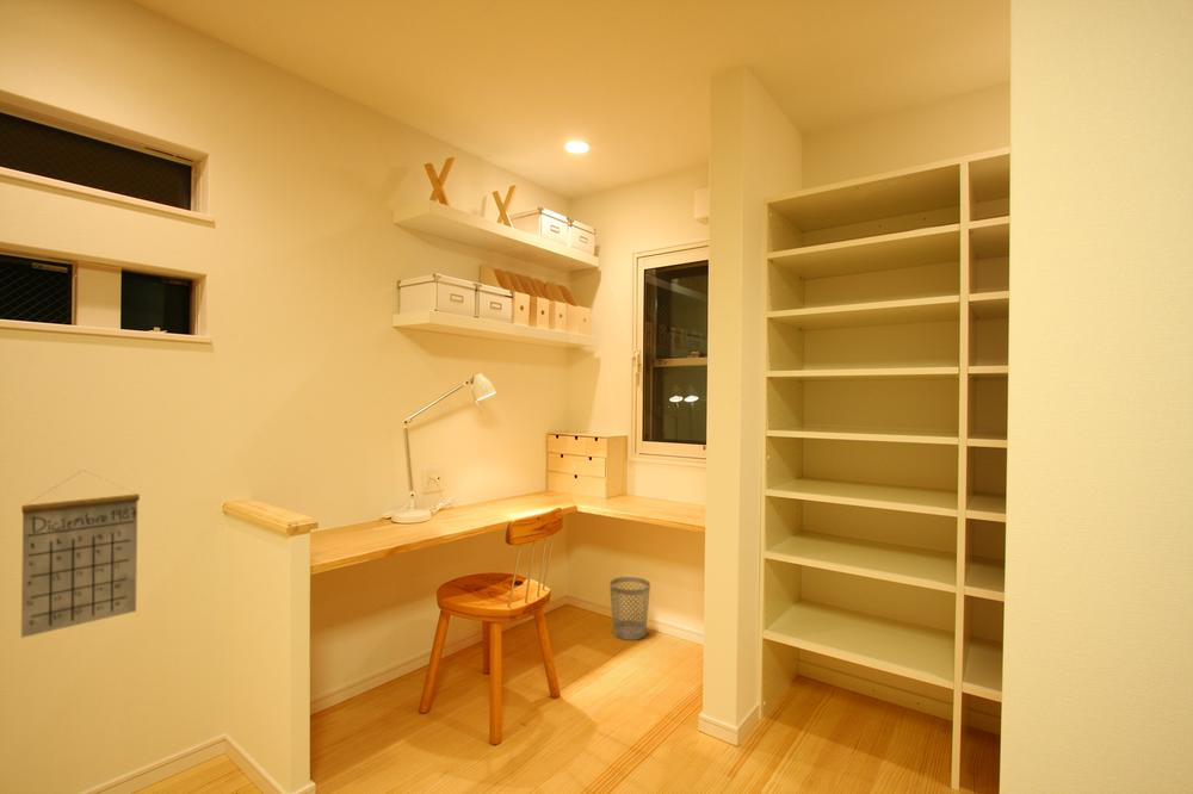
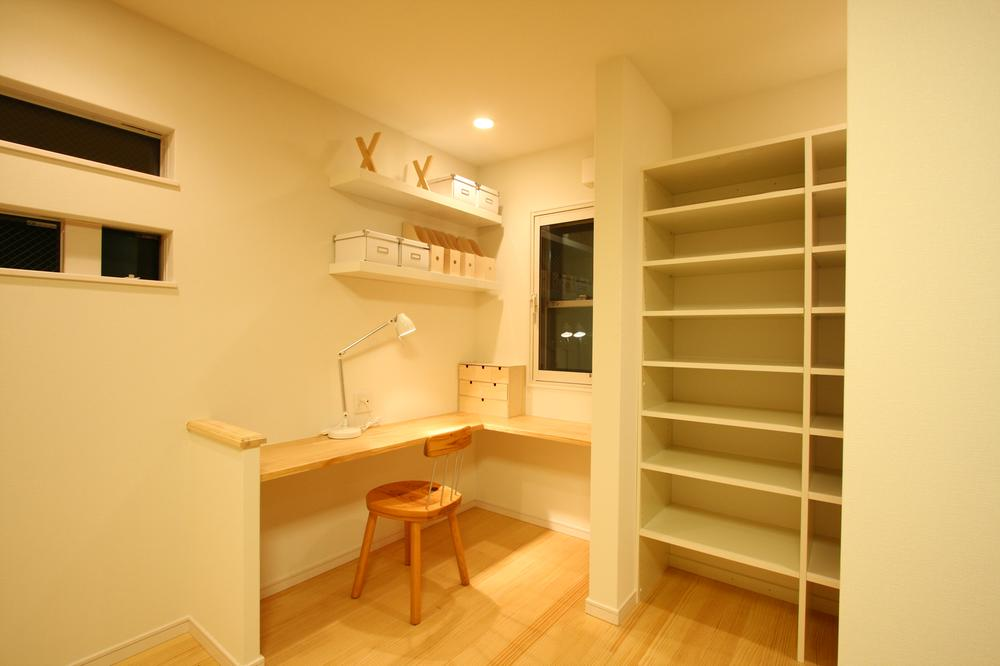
- wastebasket [608,576,651,641]
- calendar [20,469,141,639]
